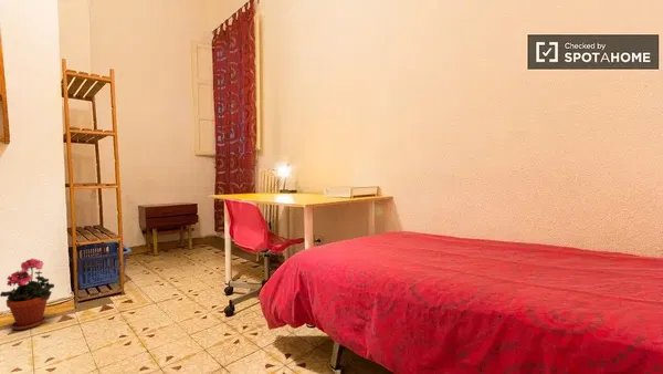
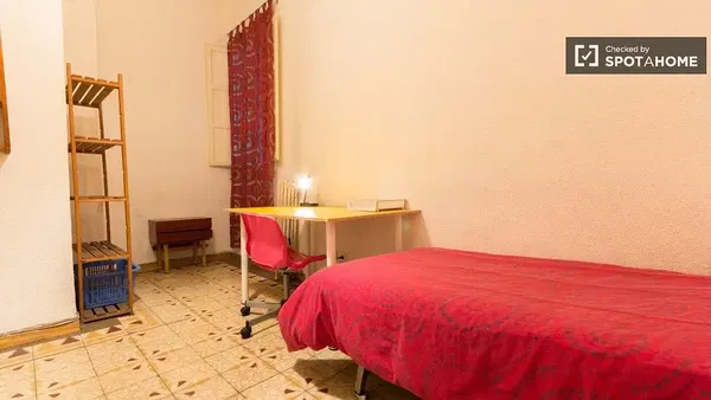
- potted plant [0,257,55,331]
